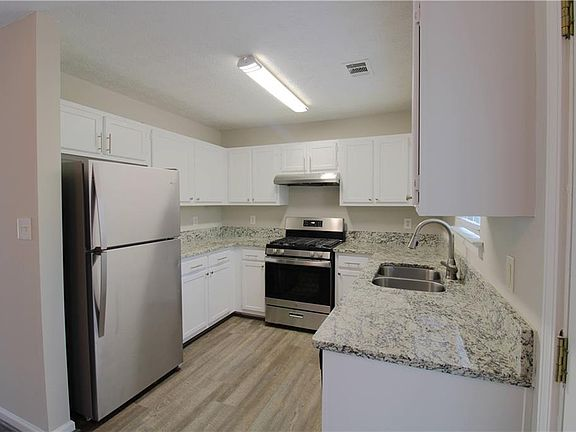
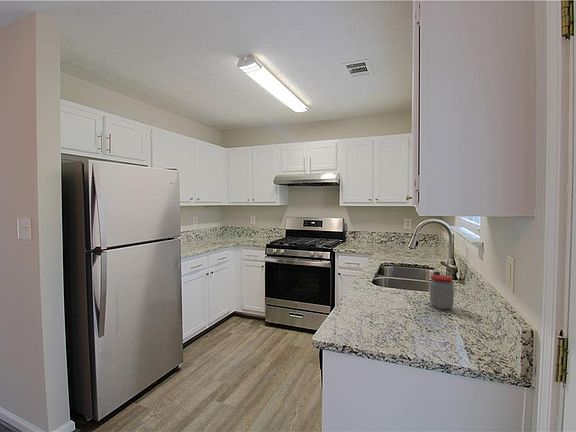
+ jar [429,274,455,311]
